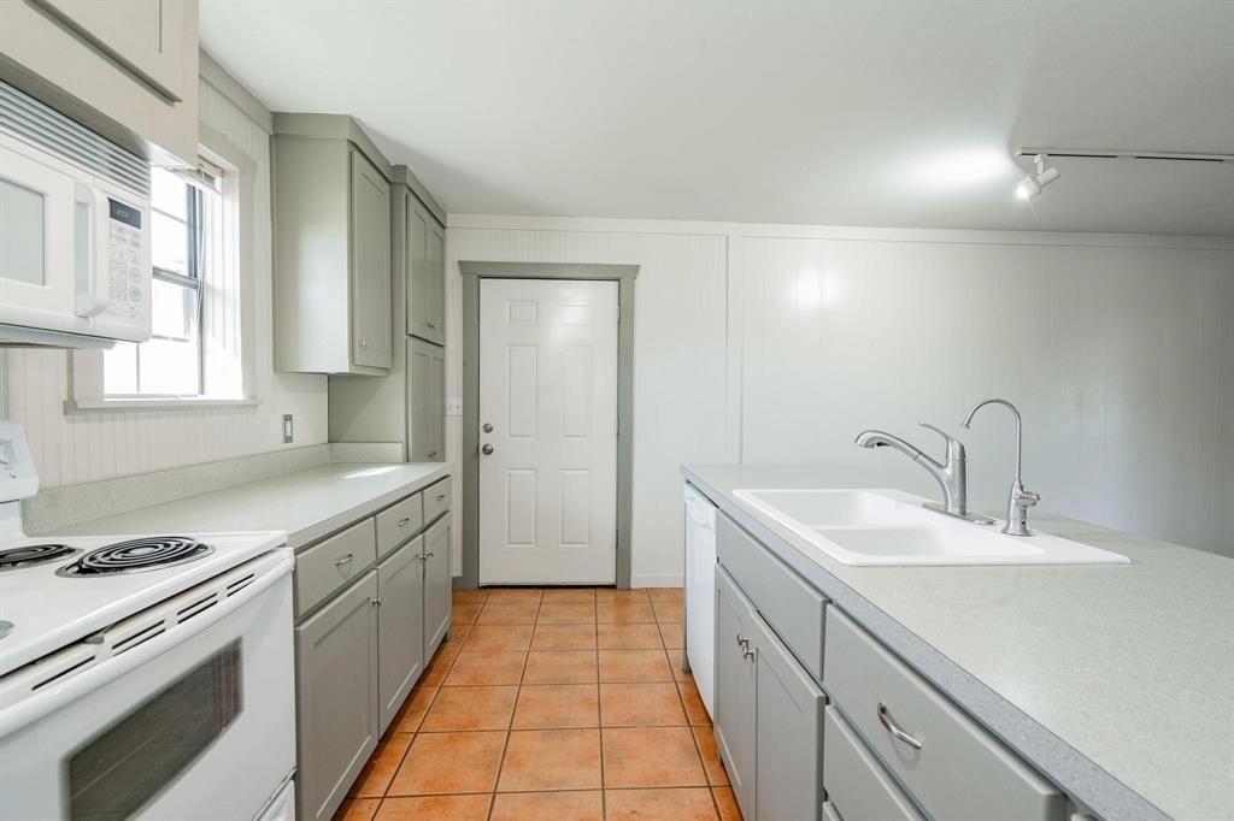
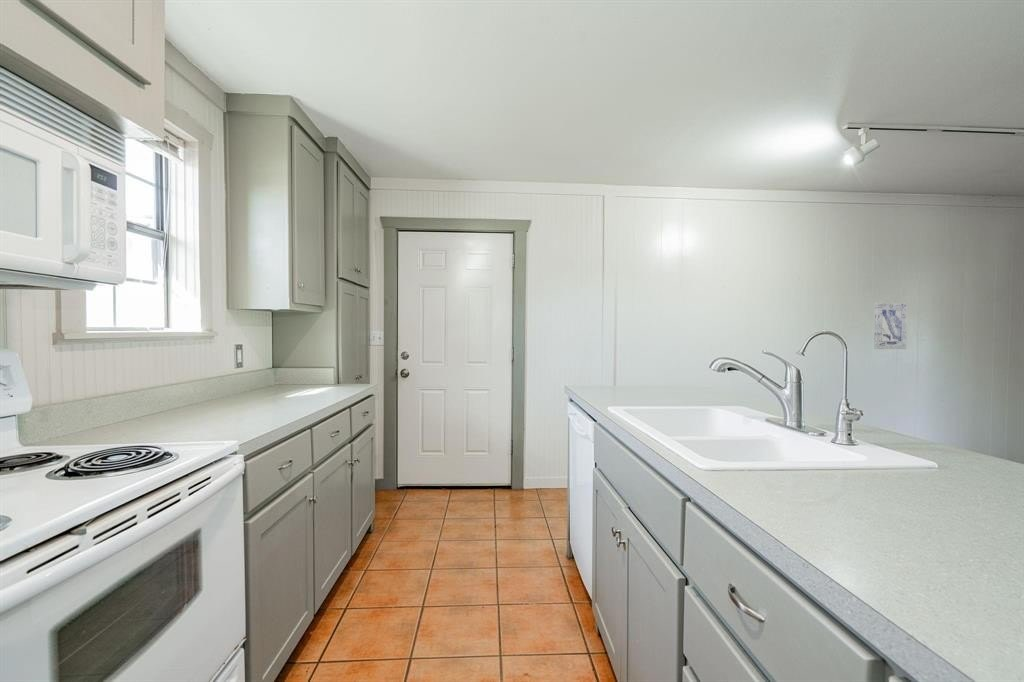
+ wall art [873,302,908,350]
